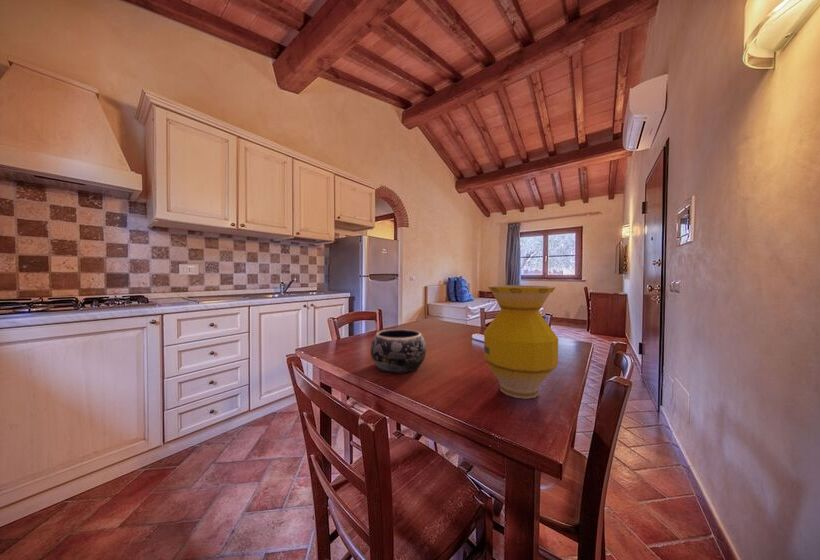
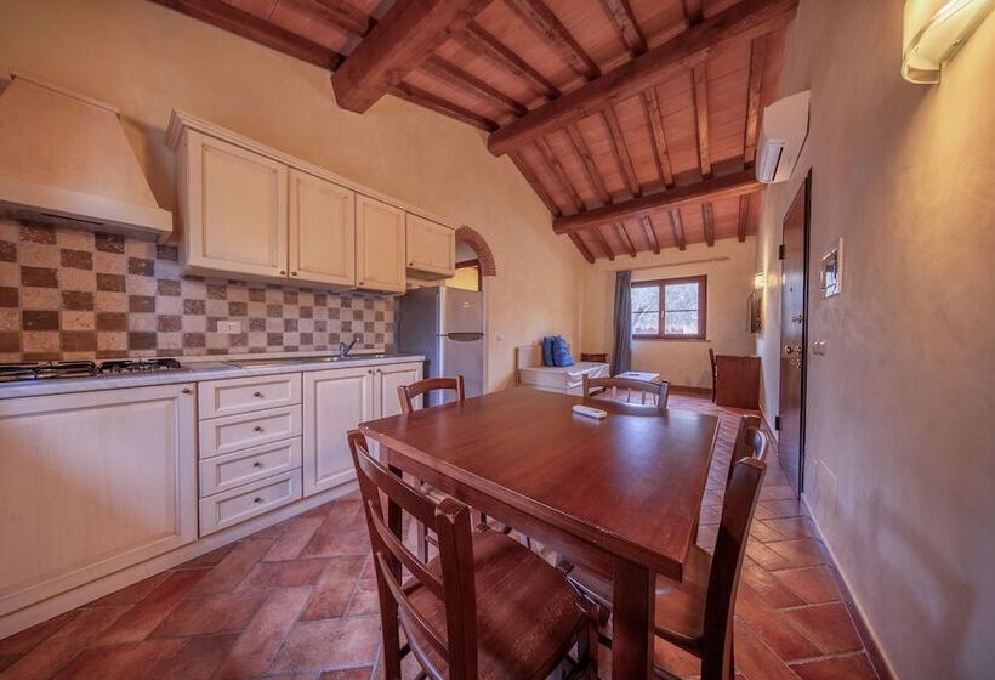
- decorative bowl [370,328,427,374]
- vase [483,284,559,400]
